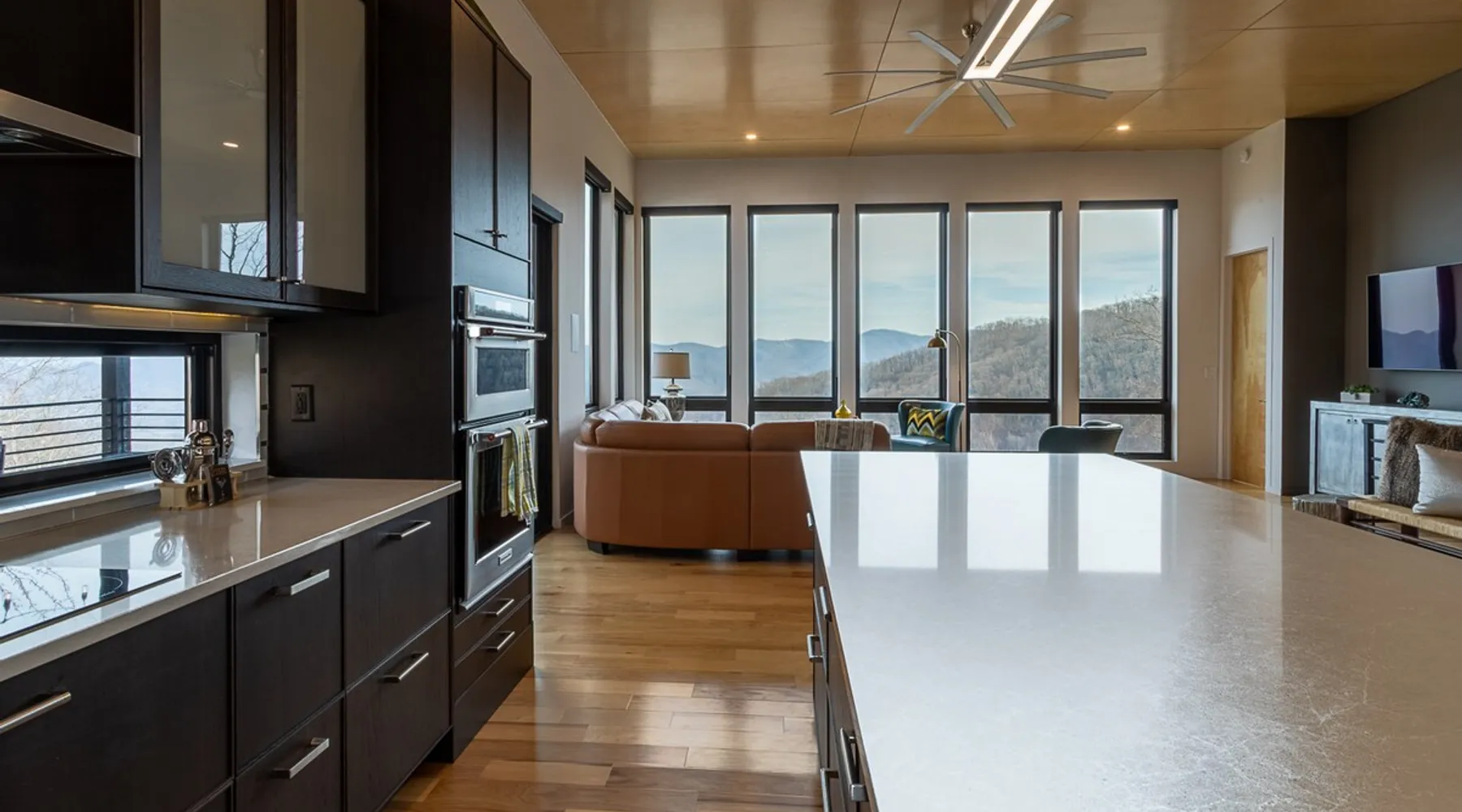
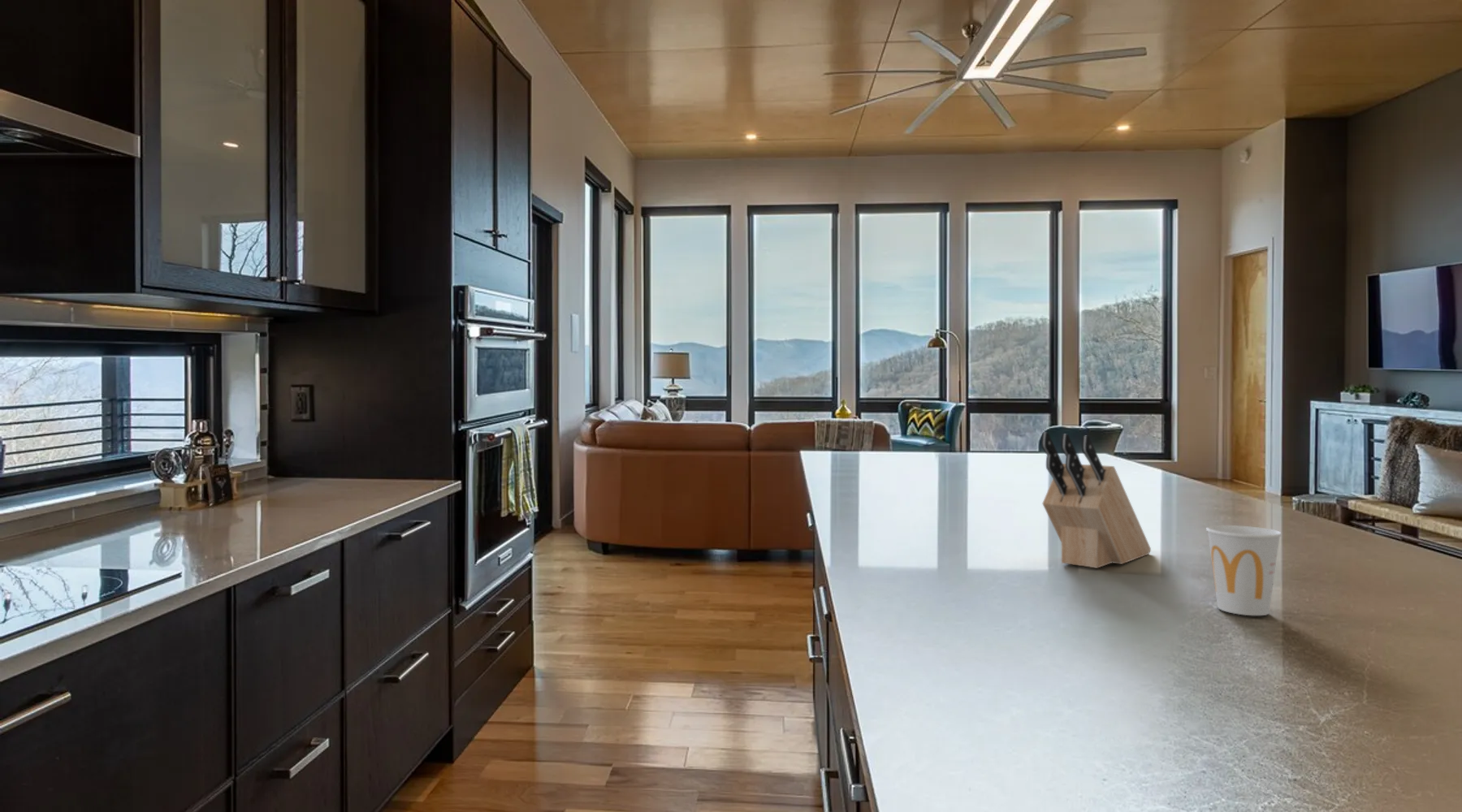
+ knife block [1040,431,1152,569]
+ cup [1205,525,1282,616]
